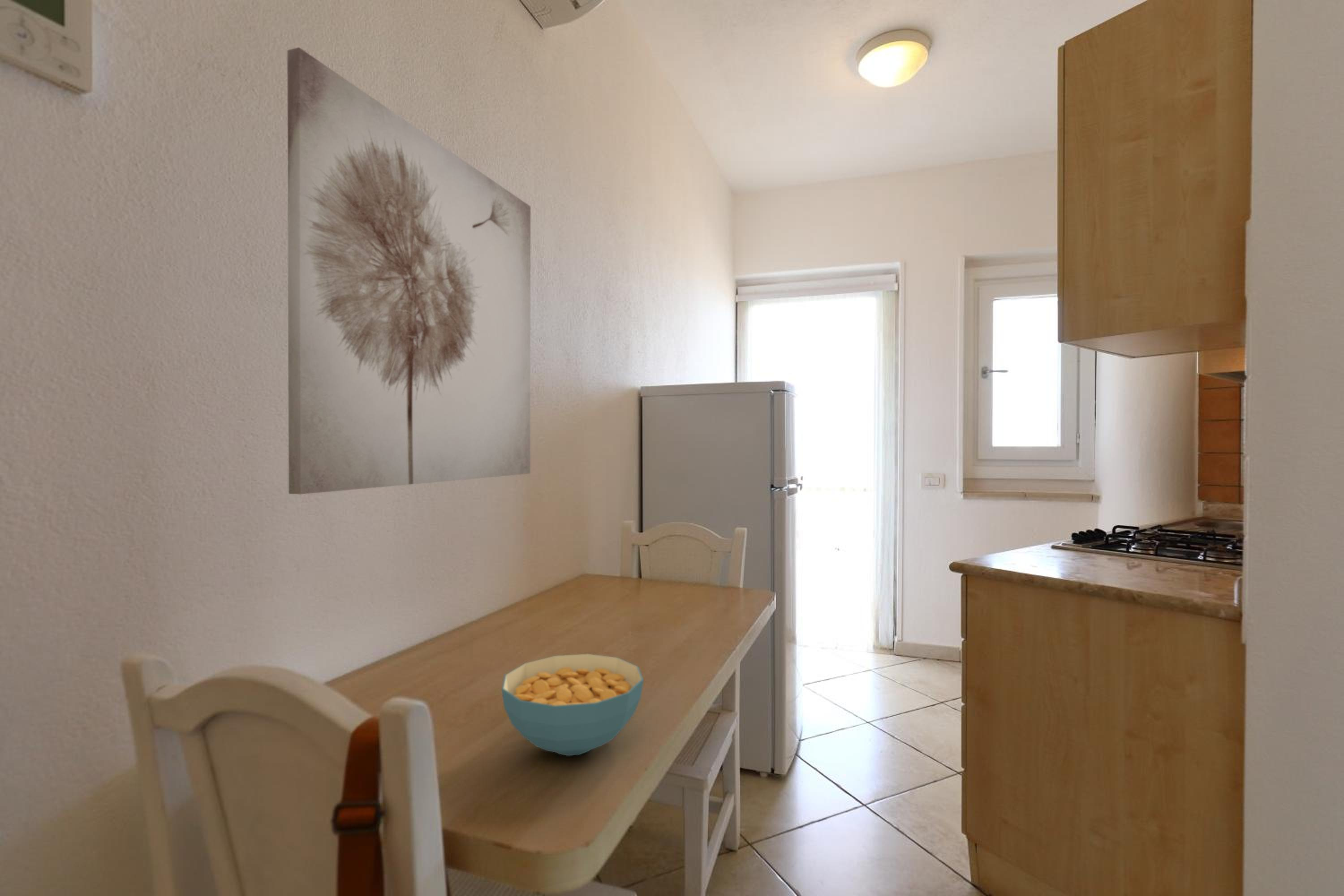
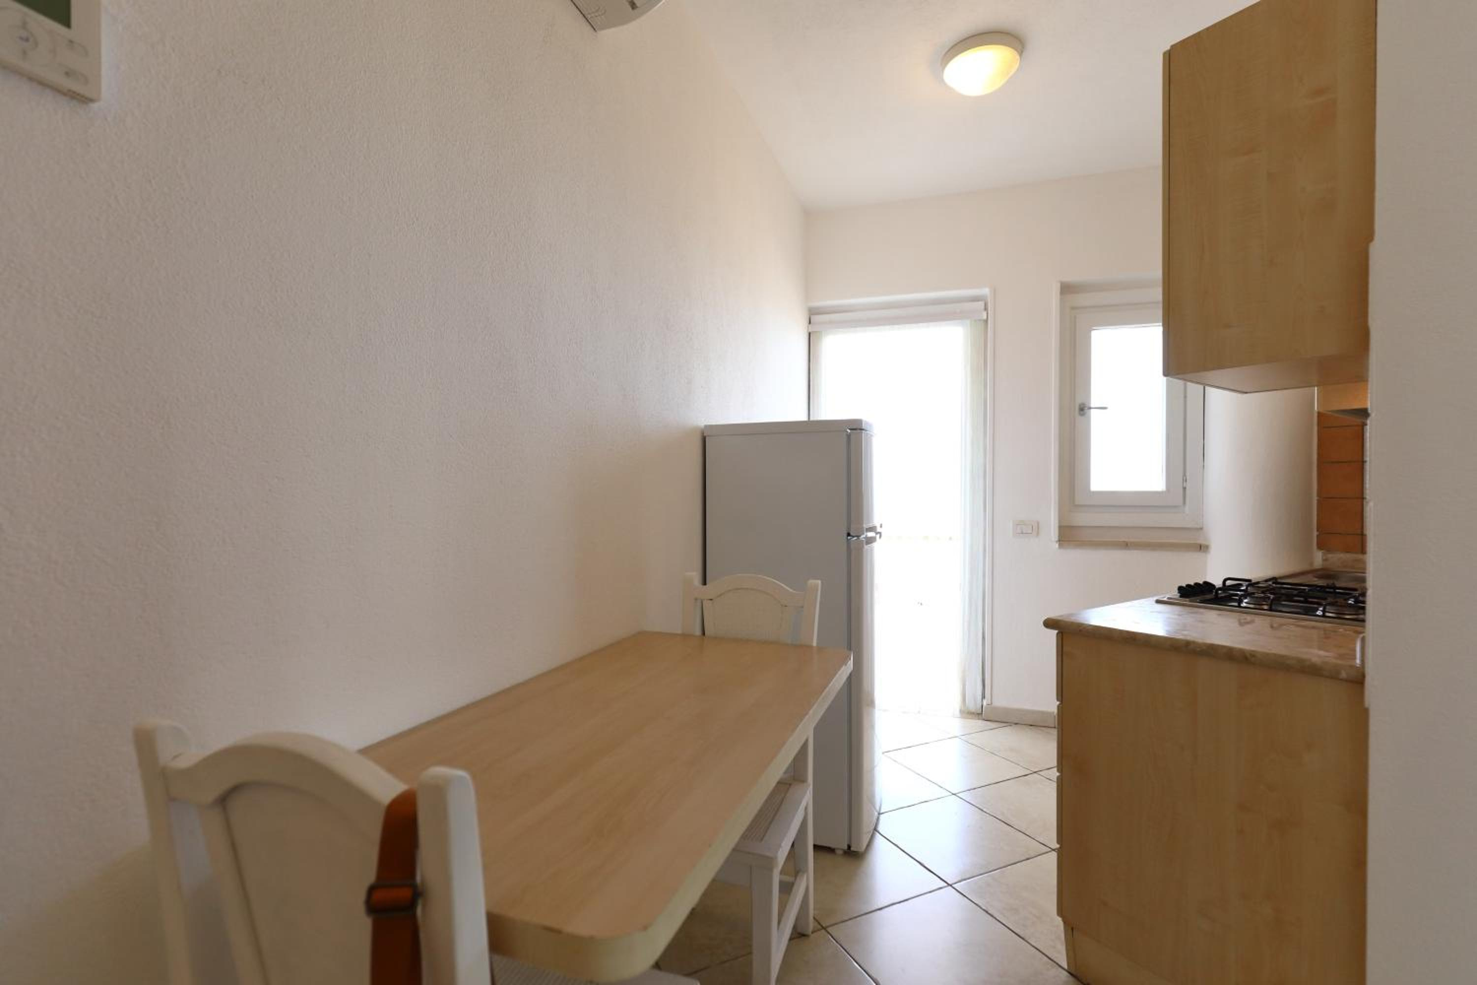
- cereal bowl [501,653,644,756]
- wall art [287,47,531,495]
